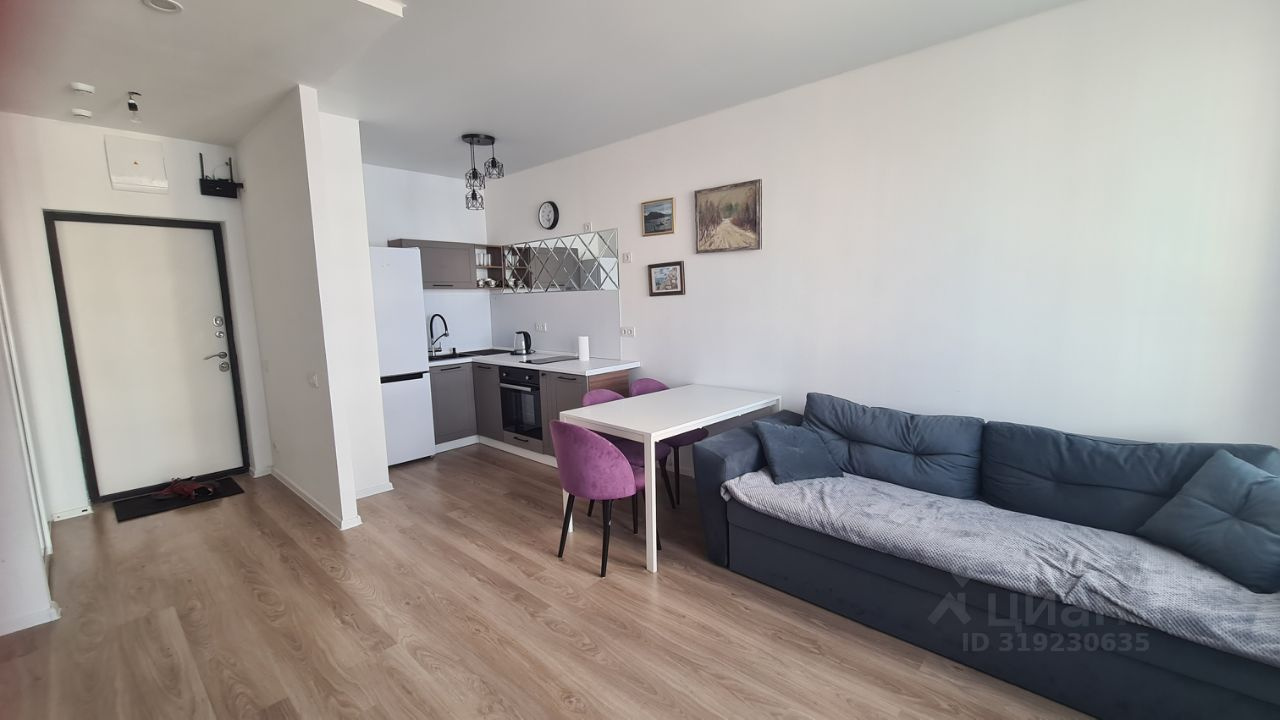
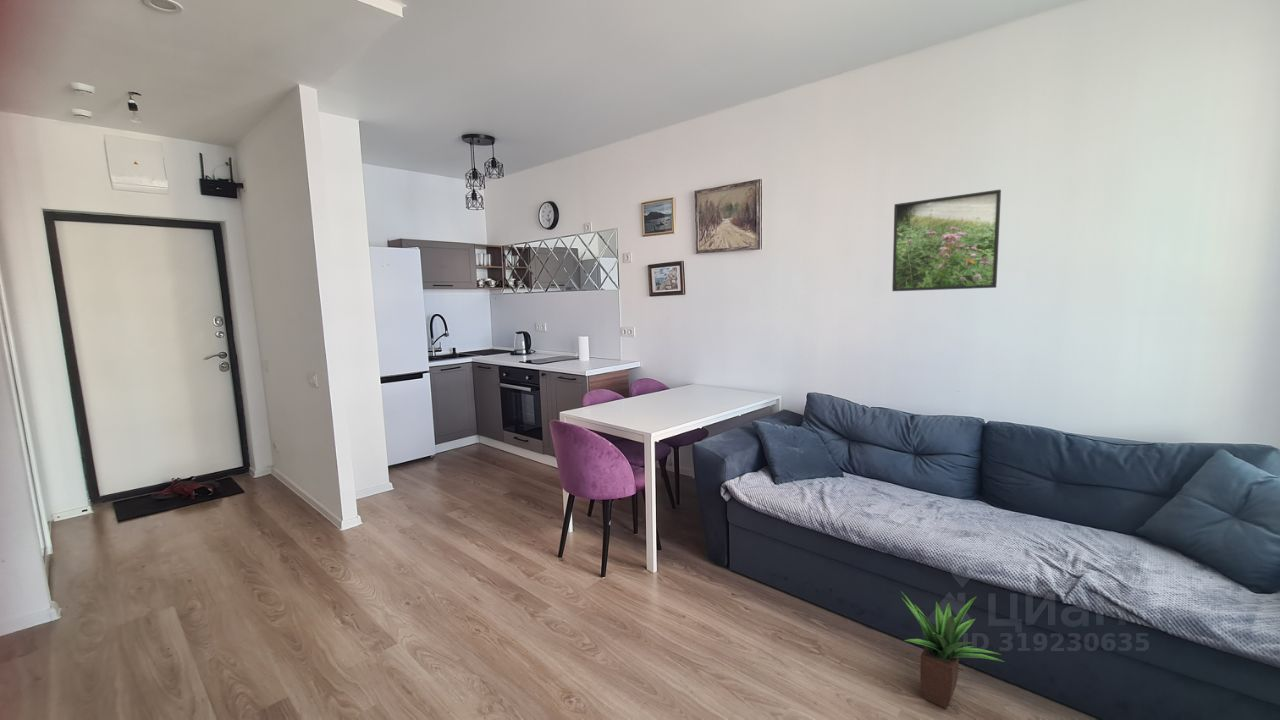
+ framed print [891,189,1002,292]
+ potted plant [901,592,1005,710]
